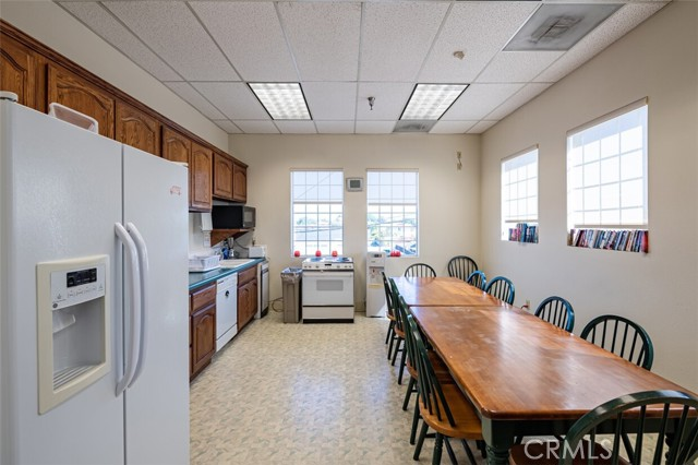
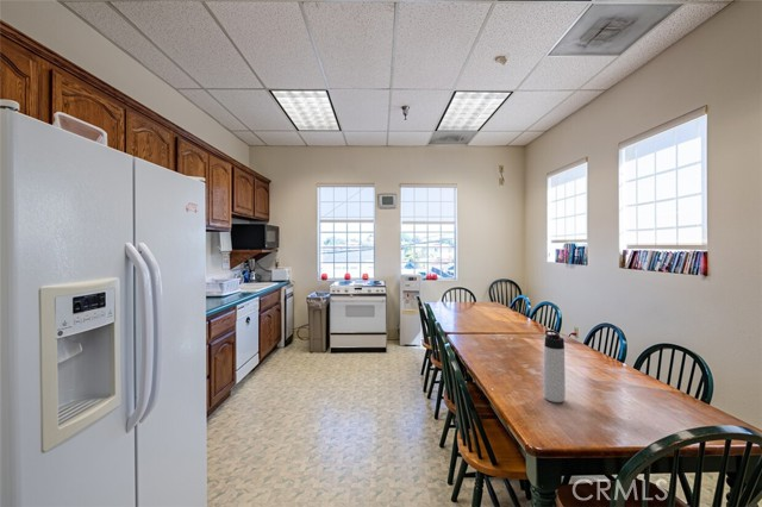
+ thermos bottle [542,328,567,403]
